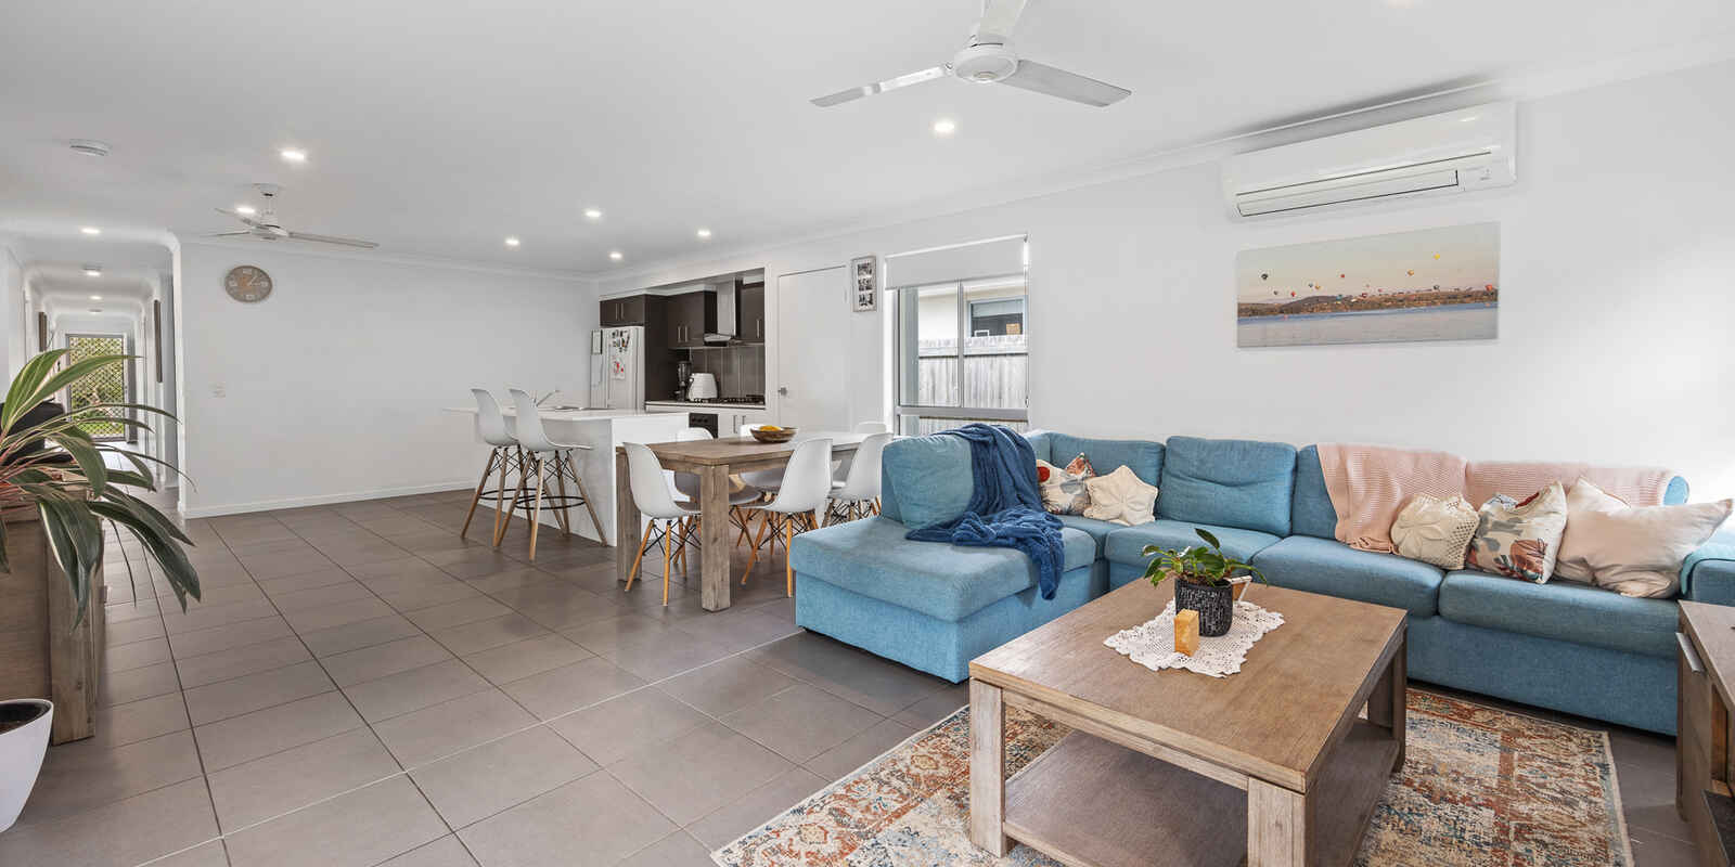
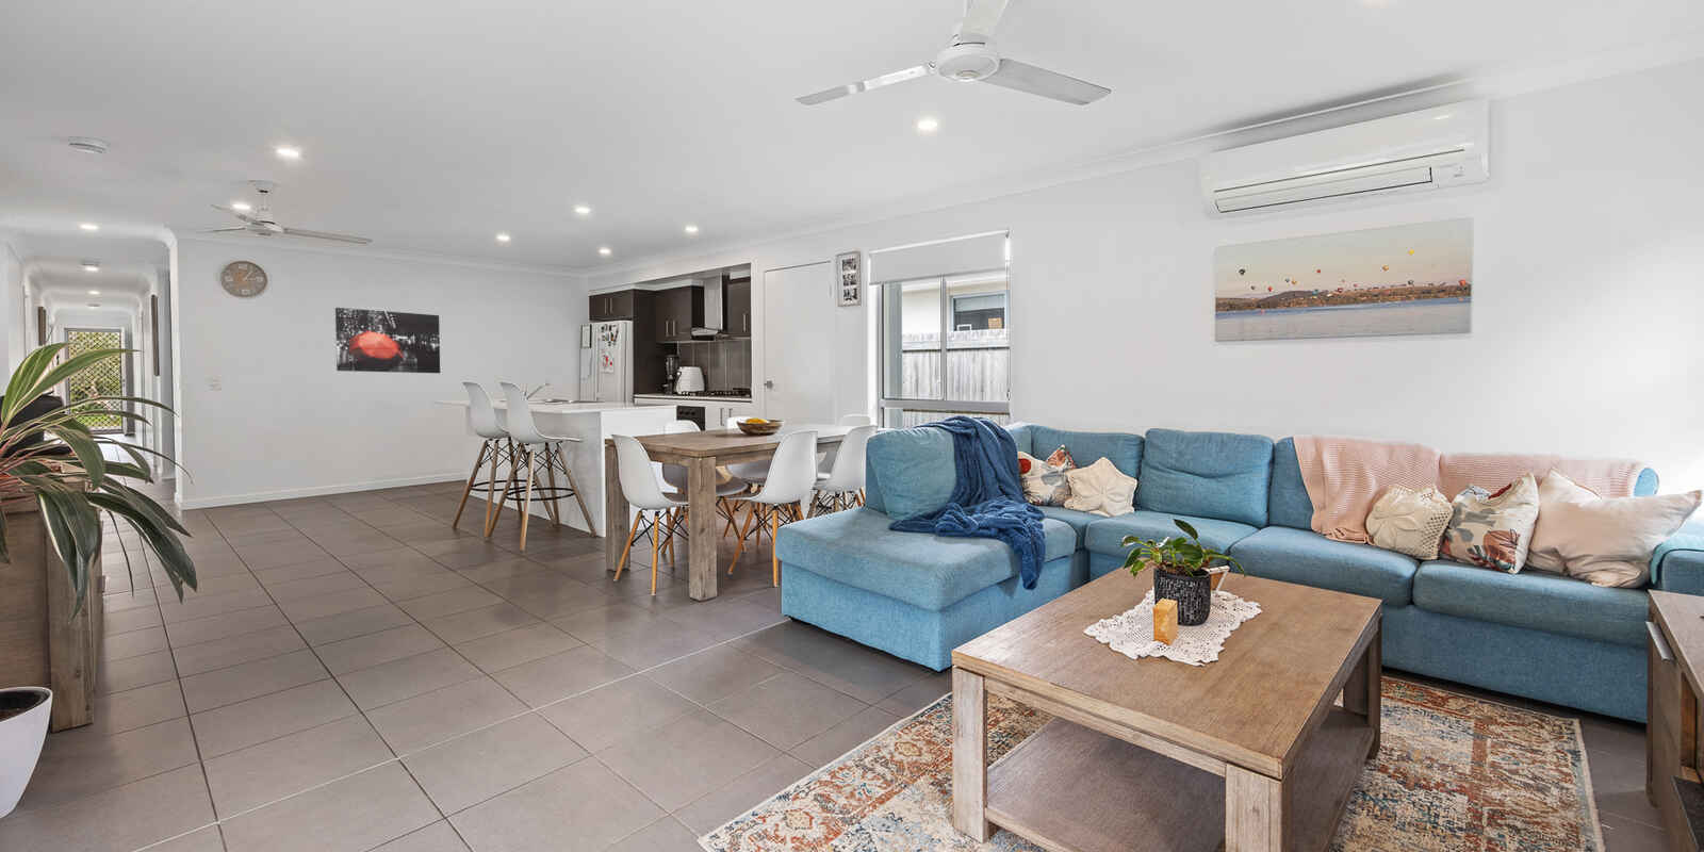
+ wall art [335,306,441,374]
